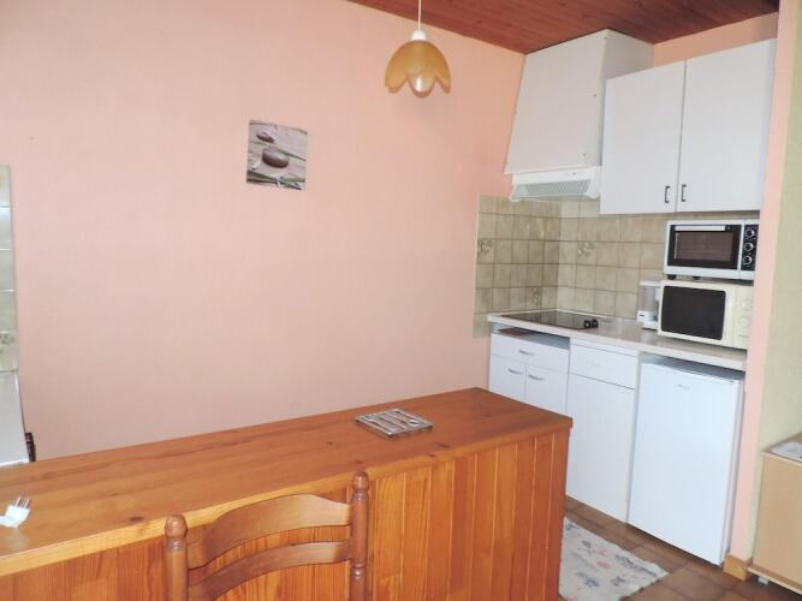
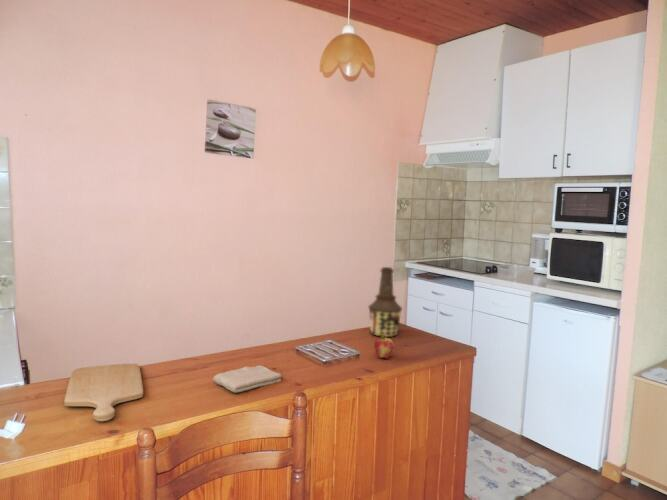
+ fruit [373,331,394,360]
+ chopping board [63,363,144,422]
+ washcloth [212,364,282,394]
+ bottle [367,266,403,338]
